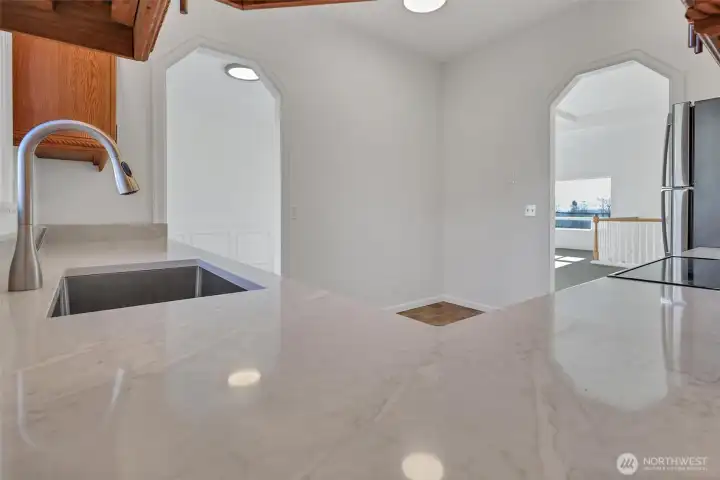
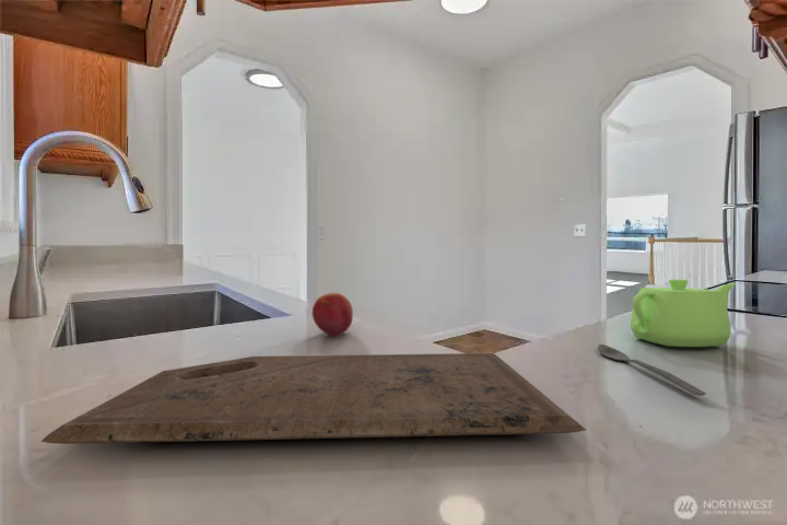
+ spoon [597,343,707,397]
+ teapot [630,278,738,348]
+ cutting board [40,352,587,445]
+ fruit [312,292,354,337]
